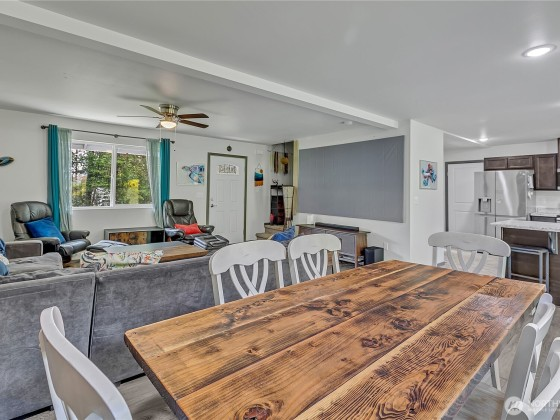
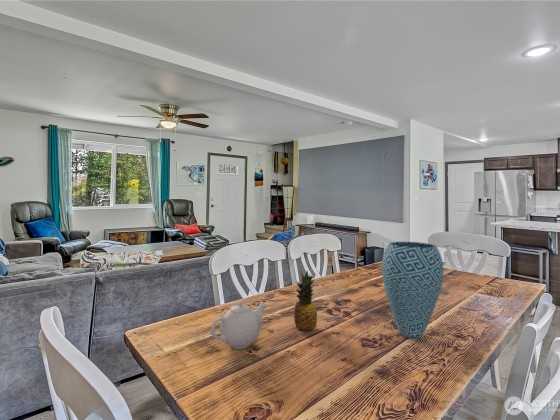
+ vase [381,241,445,339]
+ teapot [210,300,267,350]
+ fruit [293,270,318,332]
